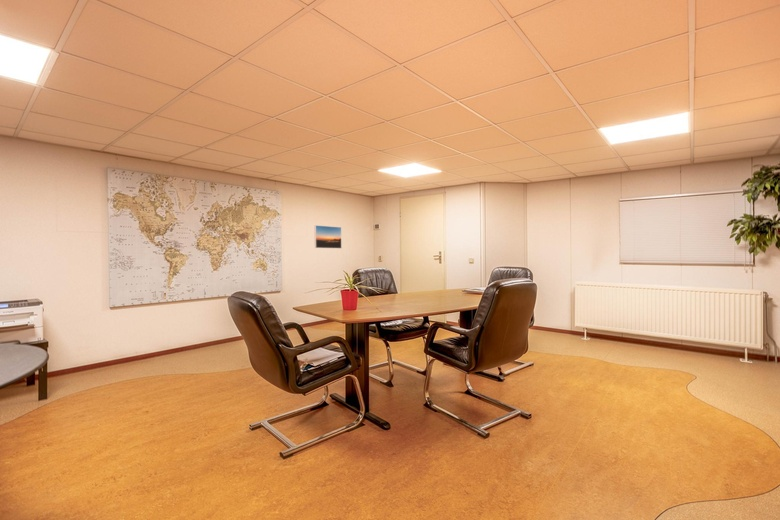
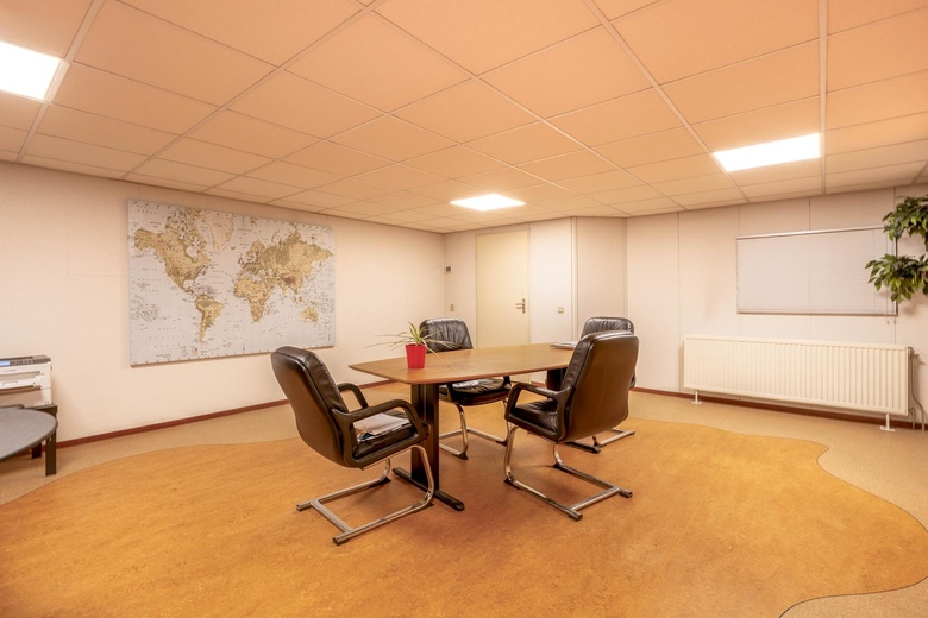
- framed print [314,224,342,249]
